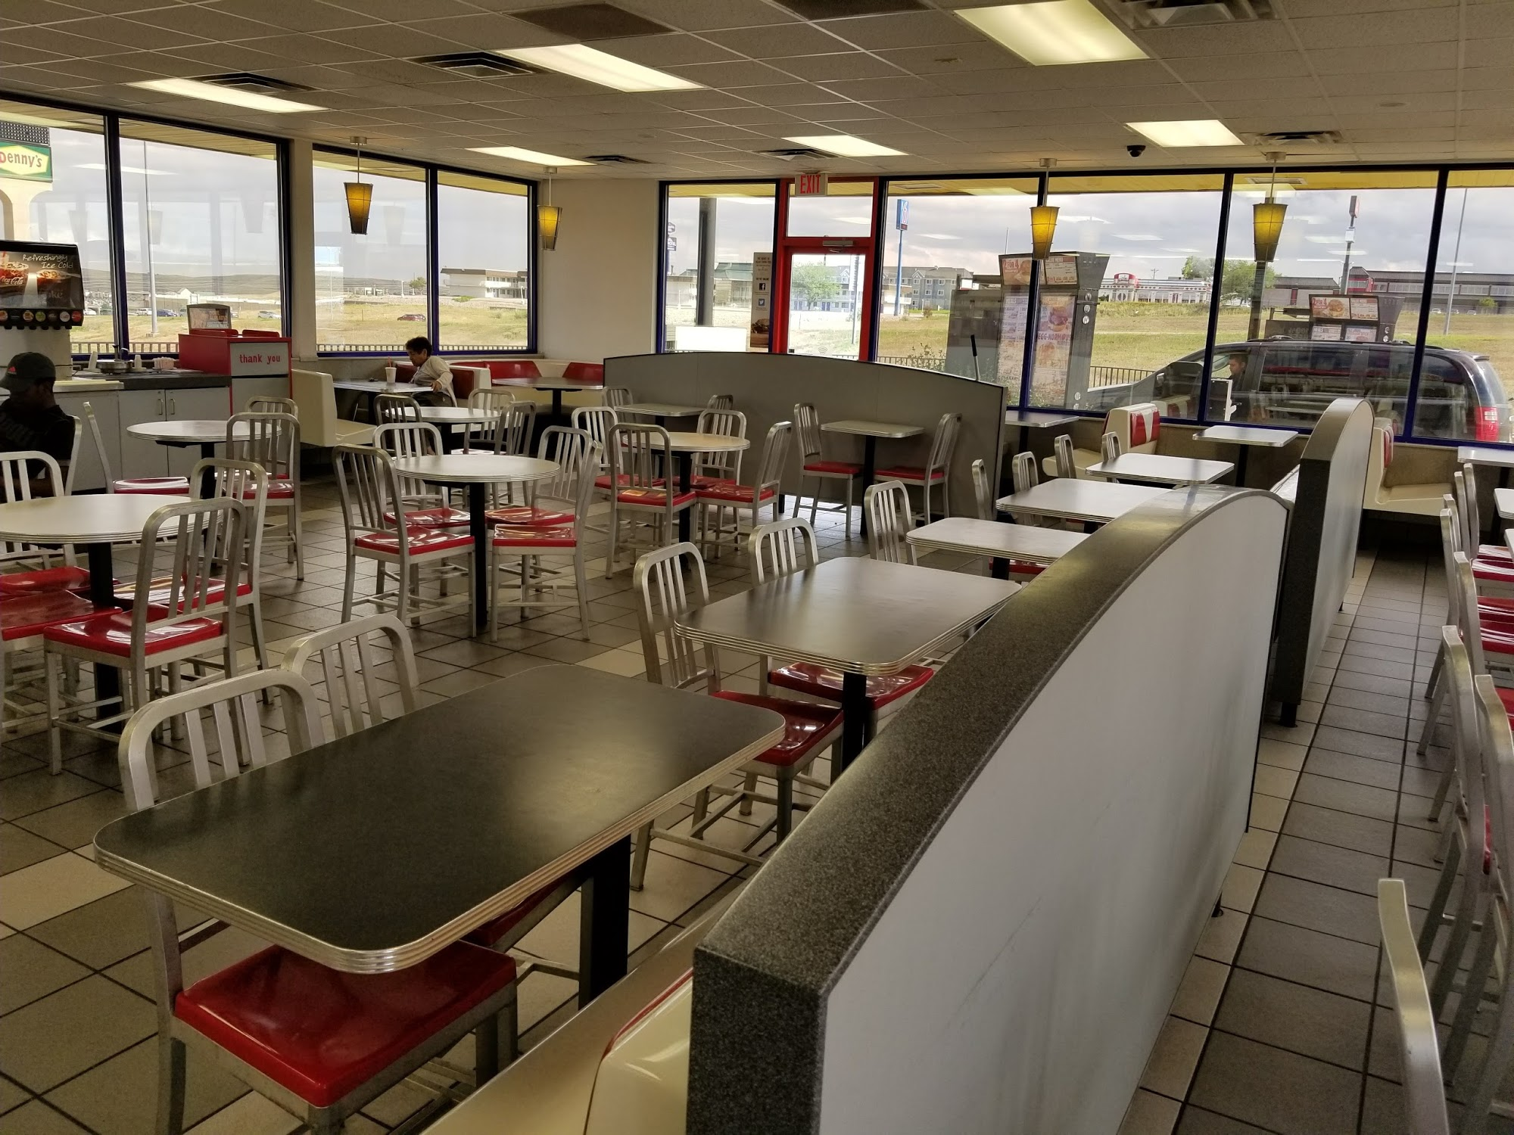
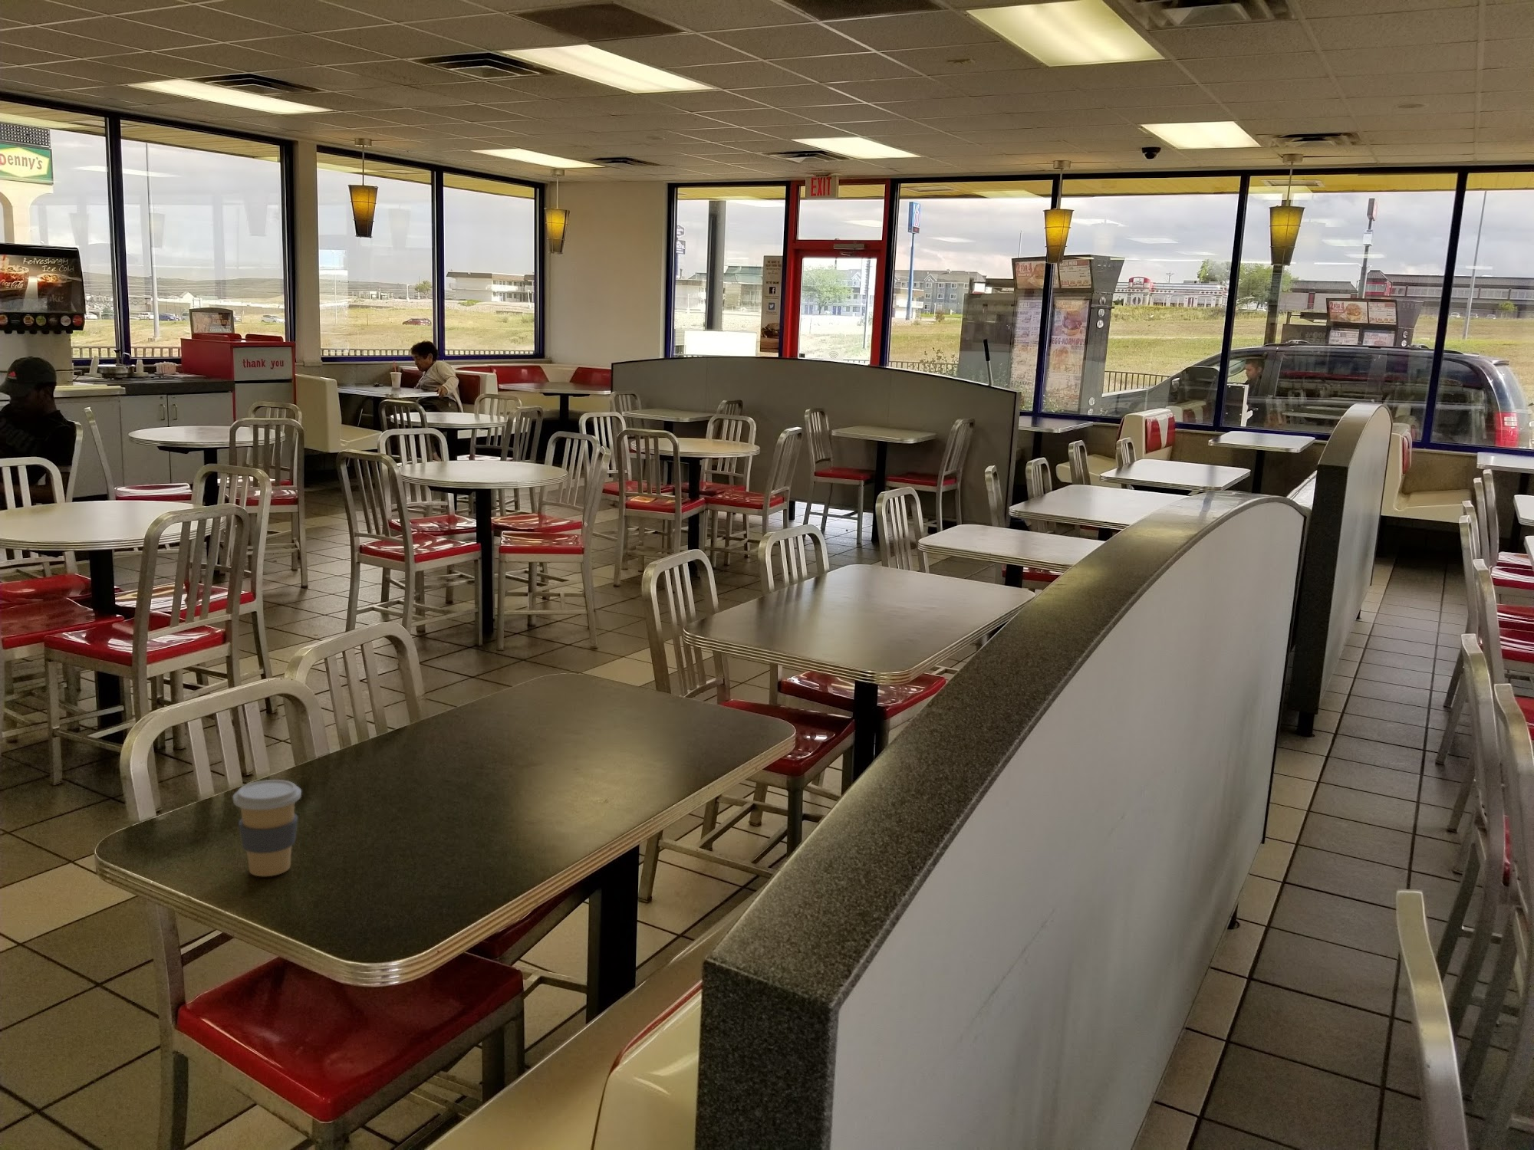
+ coffee cup [232,779,302,877]
